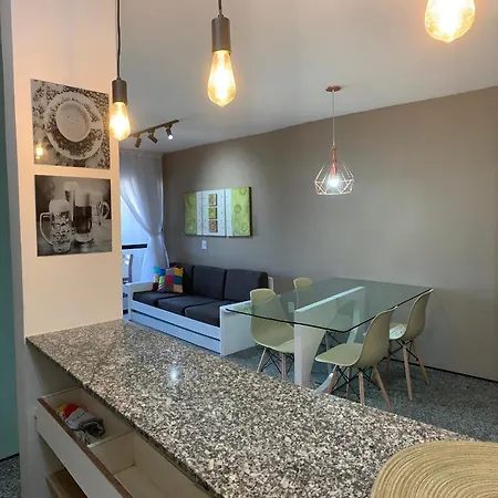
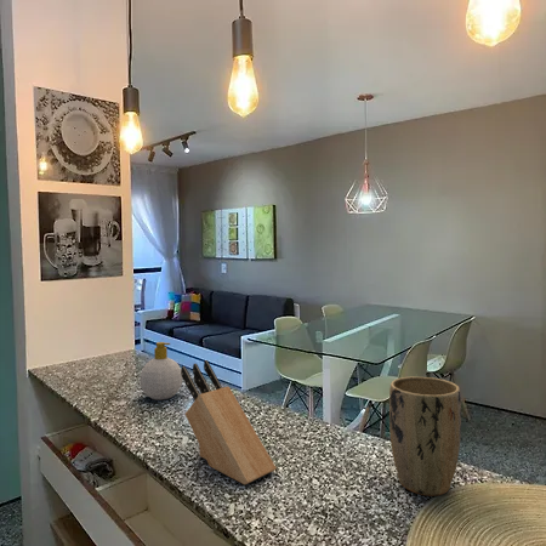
+ plant pot [388,375,462,497]
+ knife block [181,359,278,485]
+ soap bottle [138,341,183,400]
